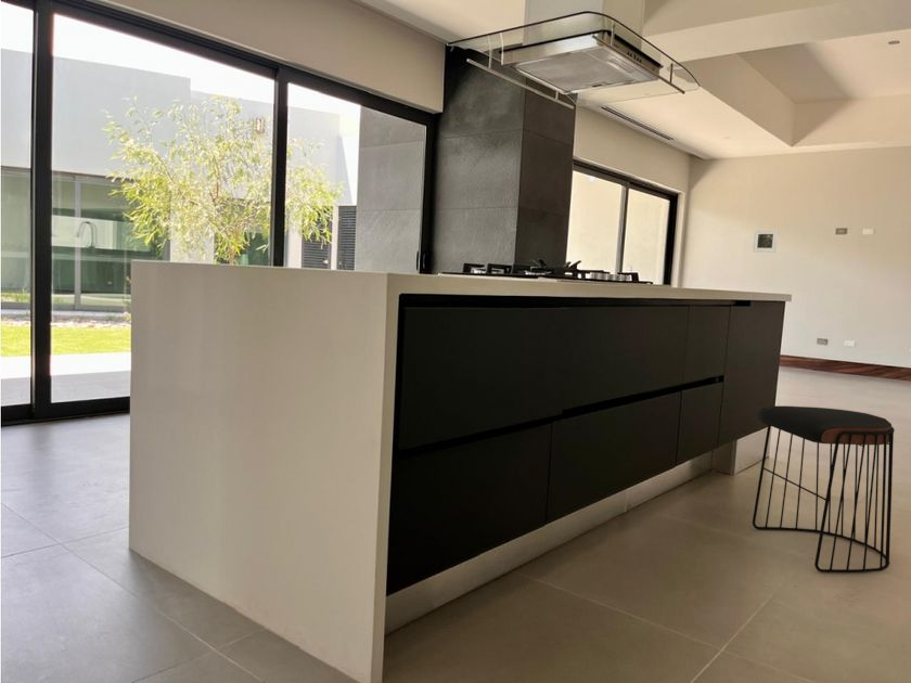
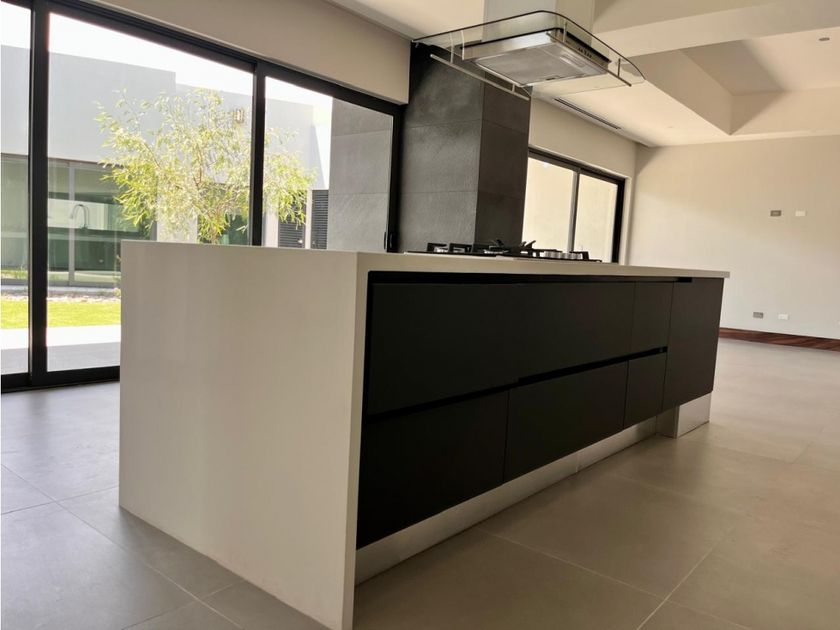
- stool [752,404,896,574]
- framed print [752,229,779,254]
